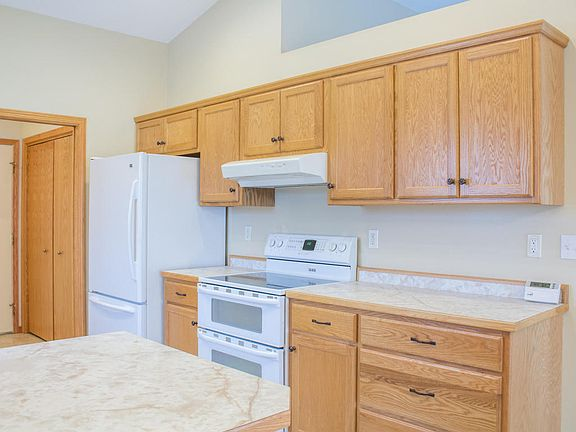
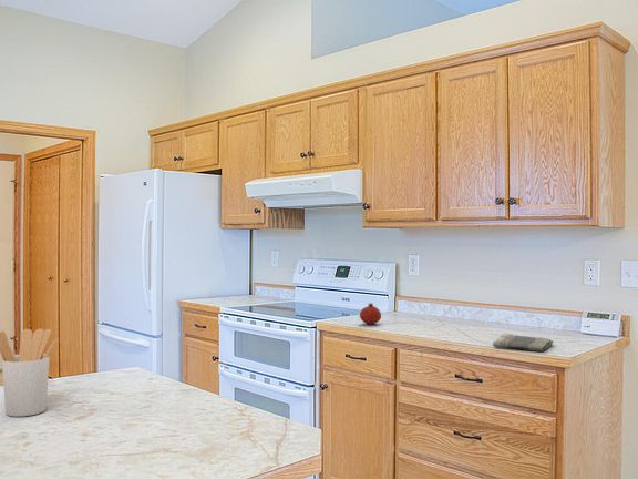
+ dish towel [492,332,554,353]
+ utensil holder [0,327,60,418]
+ fruit [359,302,382,326]
